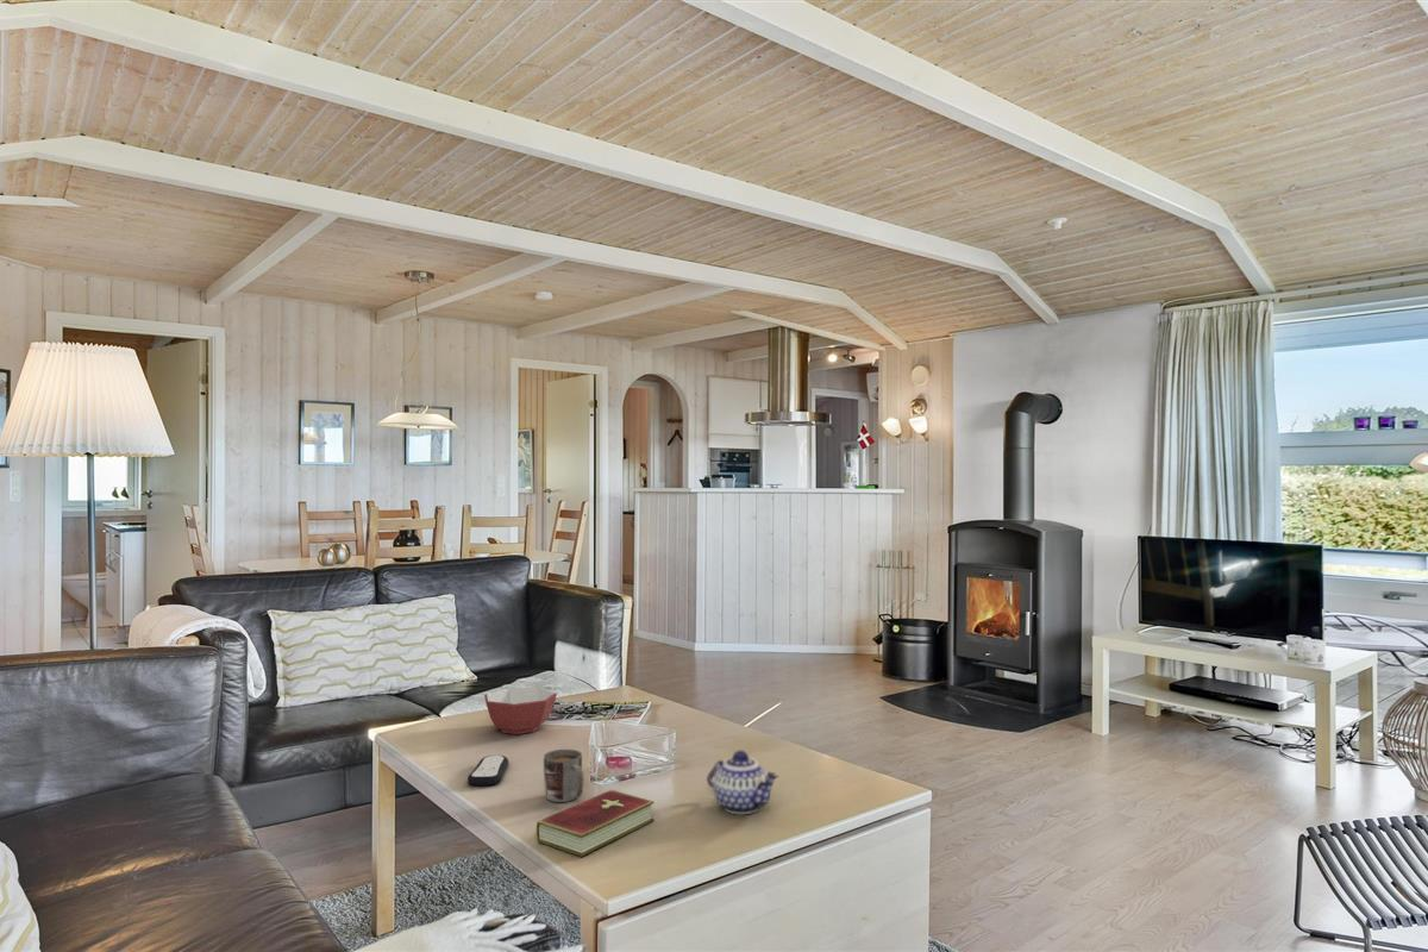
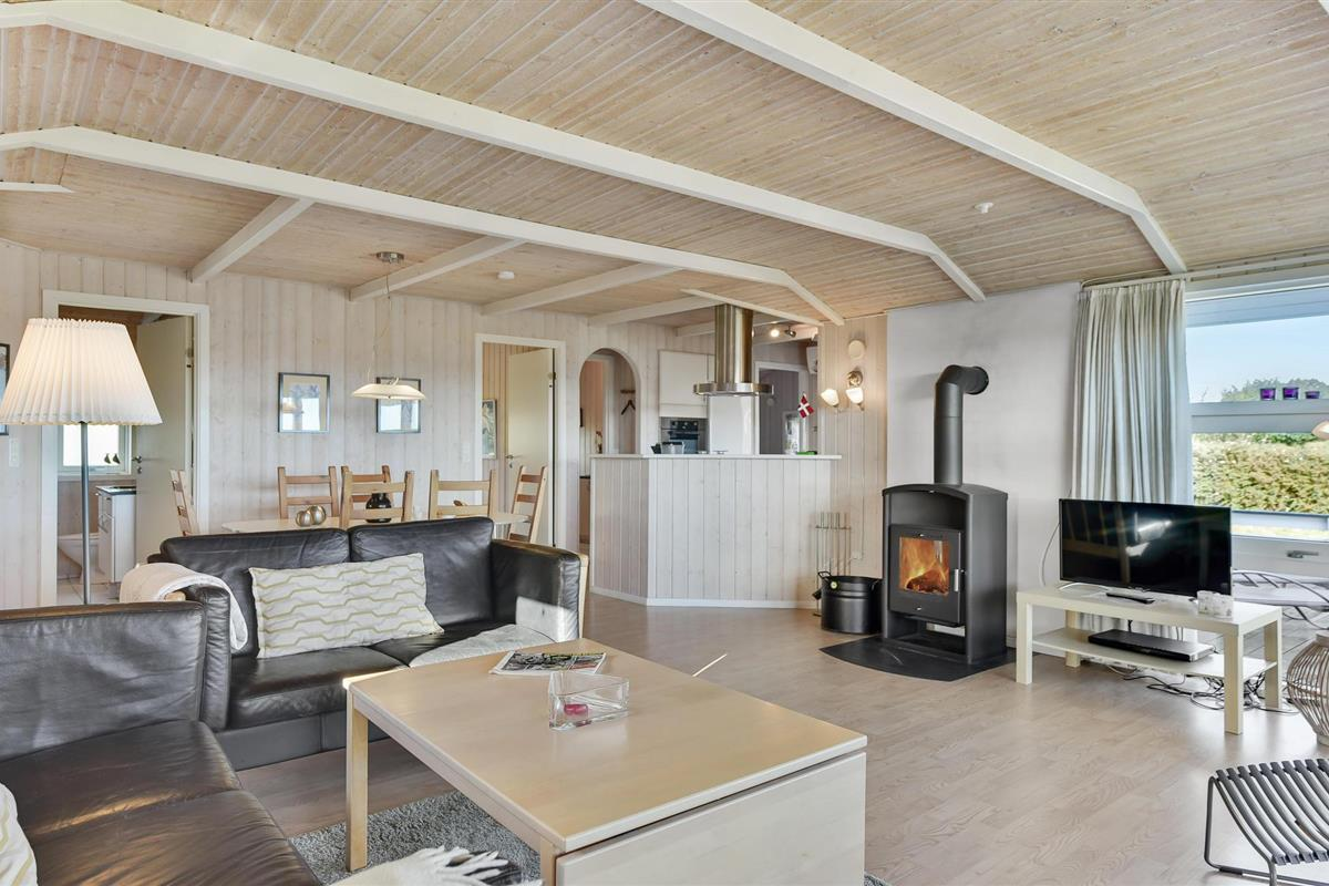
- teapot [706,750,781,815]
- bowl [483,687,558,735]
- hardcover book [536,789,656,858]
- remote control [466,754,509,787]
- mug [543,749,584,803]
